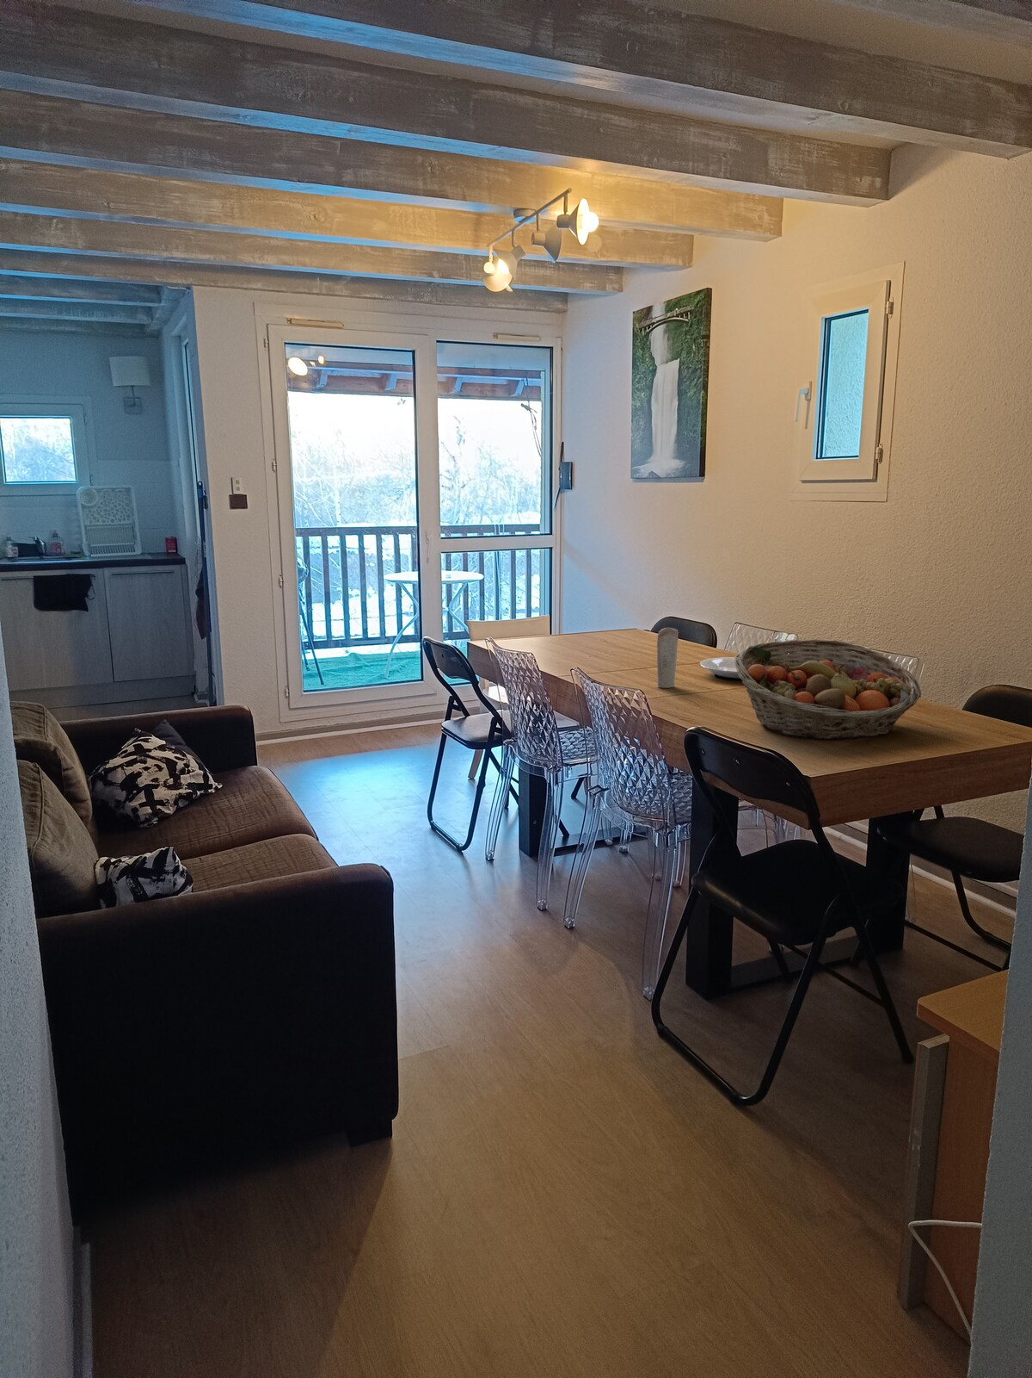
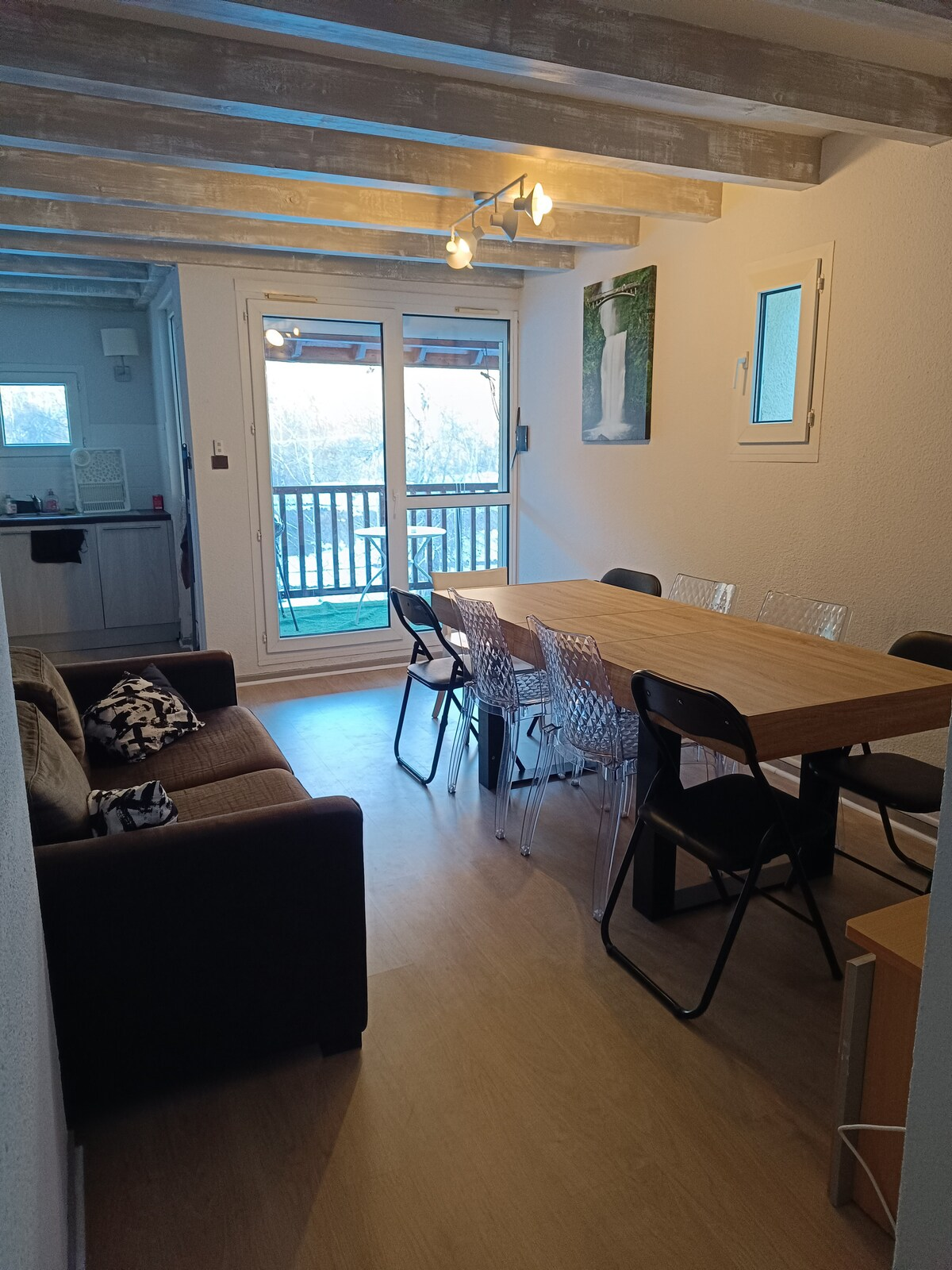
- plate [699,656,743,682]
- fruit basket [735,638,921,741]
- candle [656,627,680,689]
